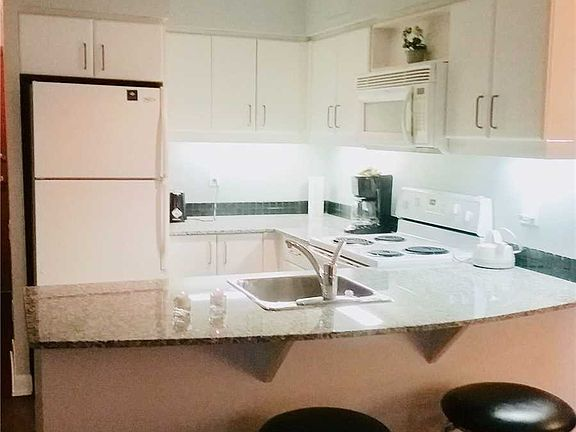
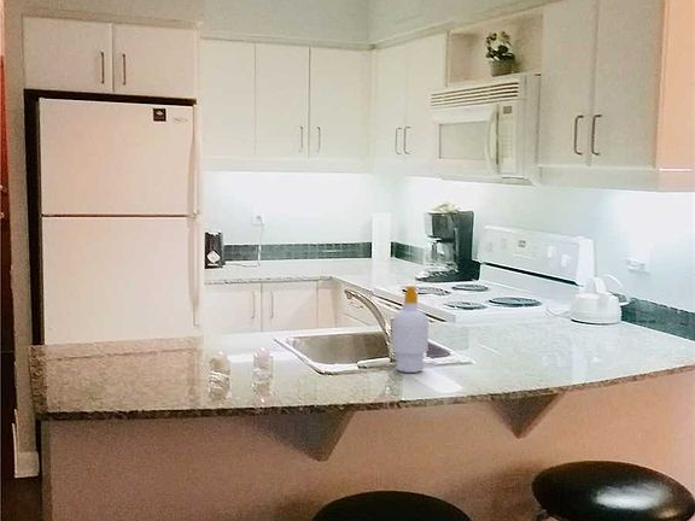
+ soap bottle [391,285,430,374]
